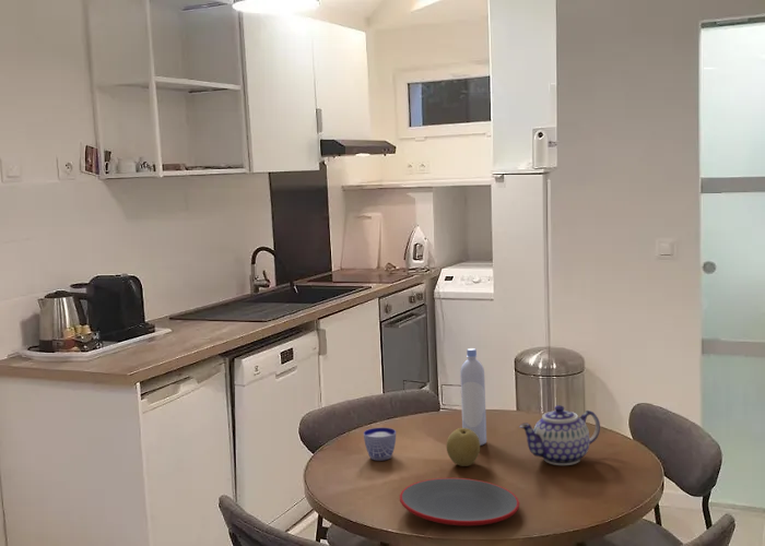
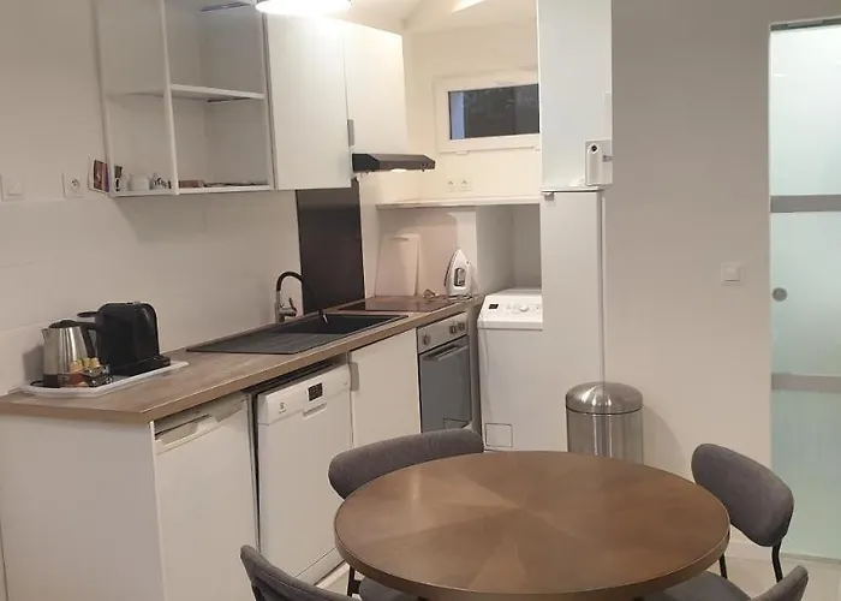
- cup [363,427,397,462]
- teapot [518,404,601,466]
- fruit [446,427,481,467]
- bottle [459,347,487,447]
- plate [399,477,520,526]
